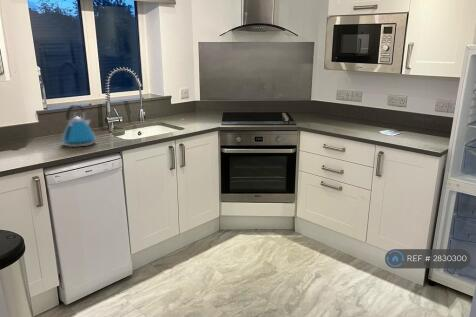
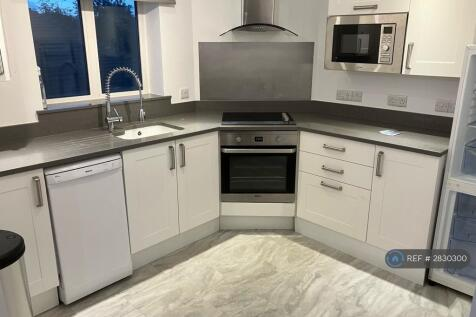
- kettle [61,103,97,148]
